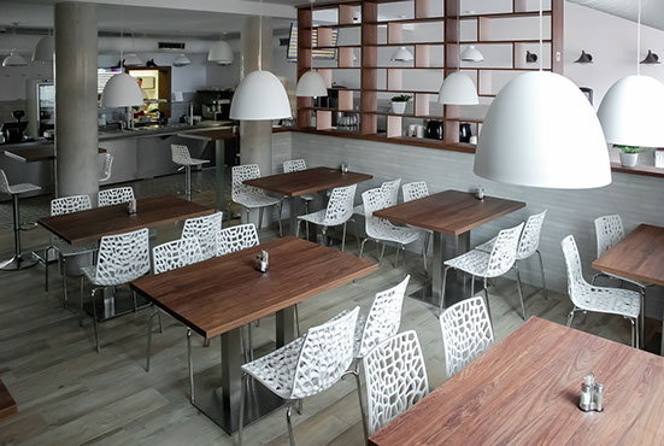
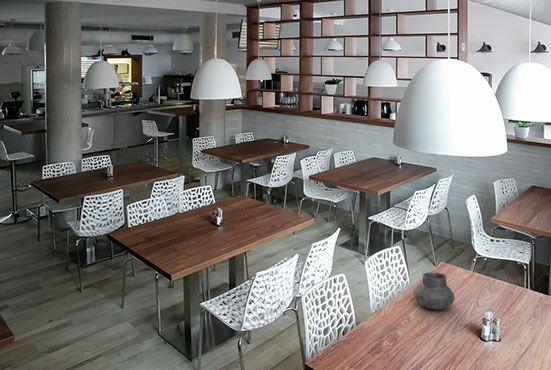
+ vase [413,272,455,310]
